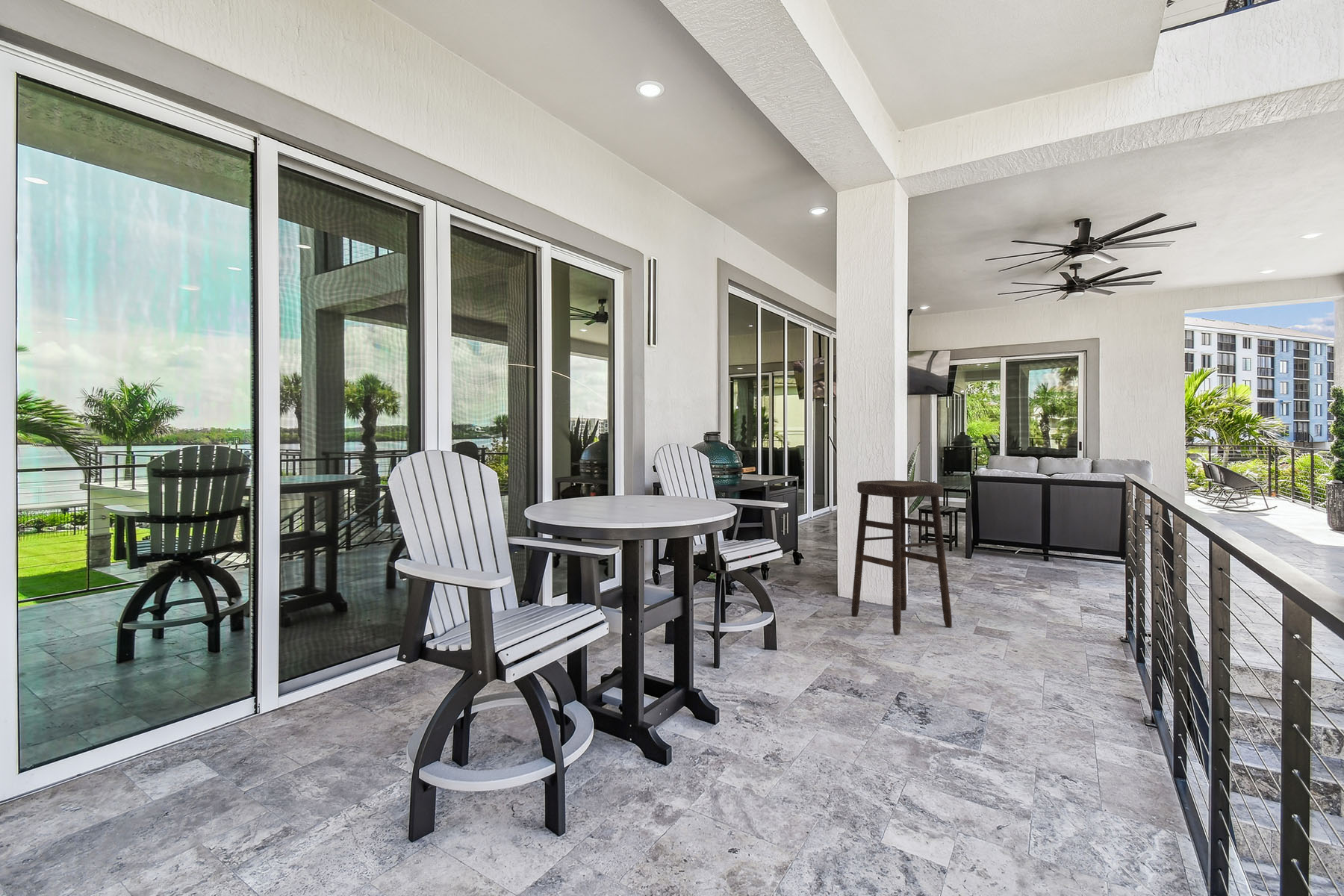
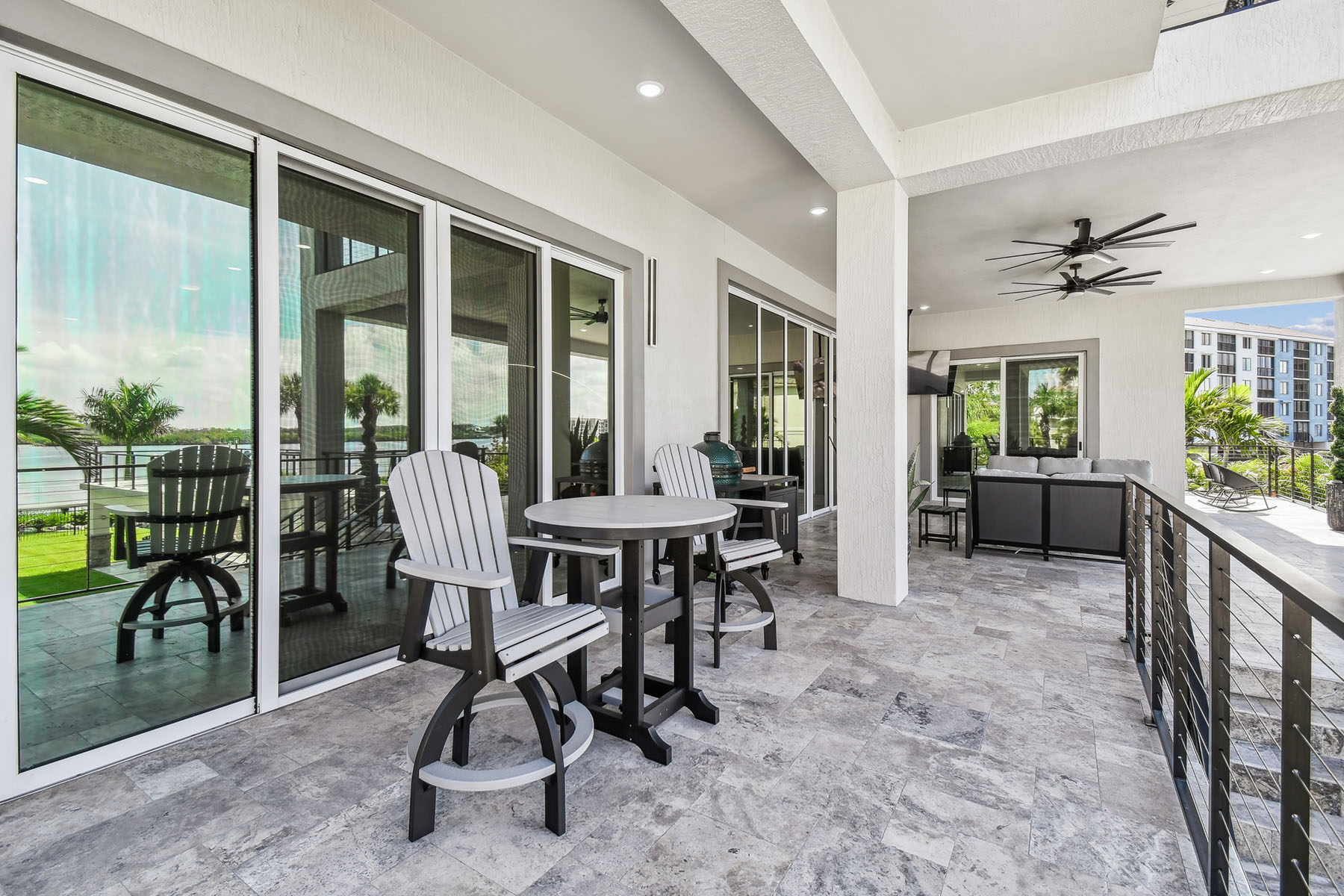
- stool [850,479,953,635]
